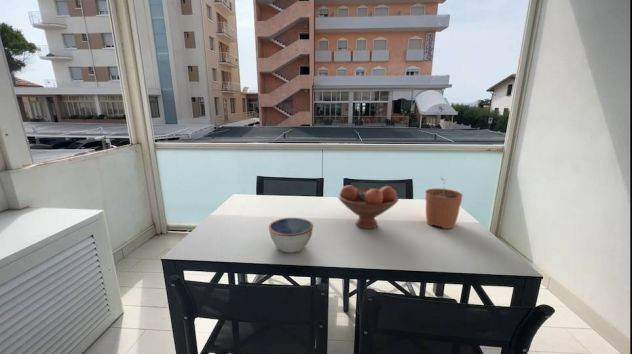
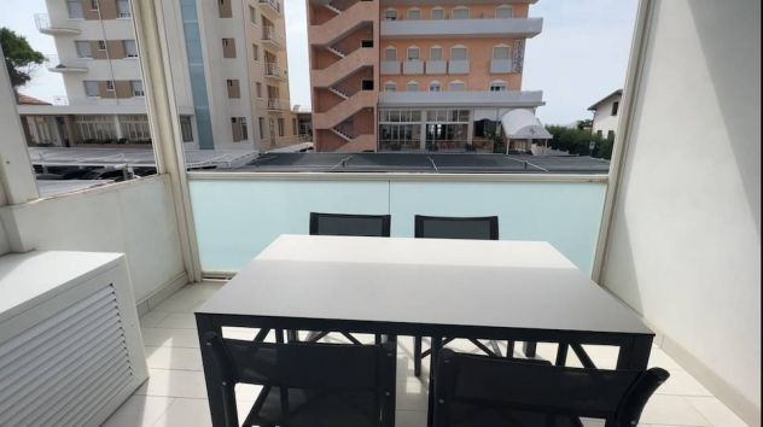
- bowl [268,217,314,254]
- fruit bowl [337,184,399,230]
- plant pot [424,177,464,229]
